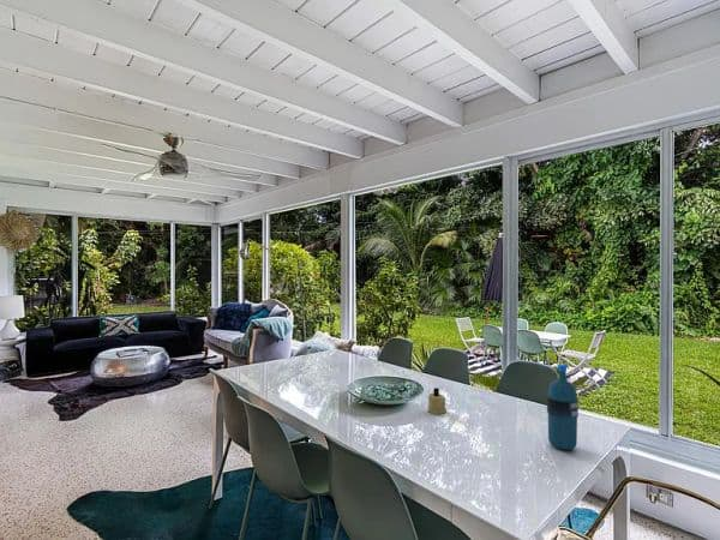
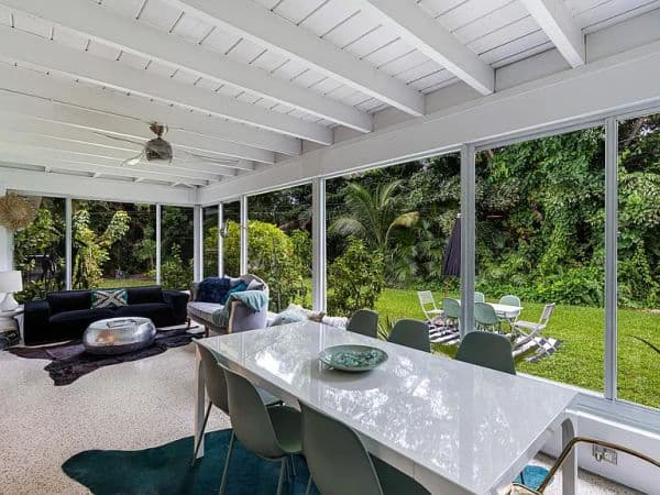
- candle [426,386,448,415]
- water bottle [546,364,580,451]
